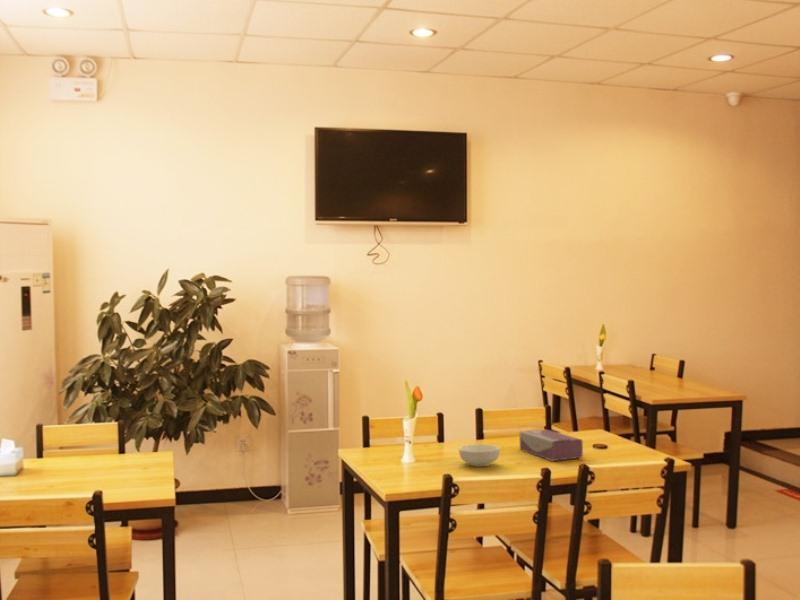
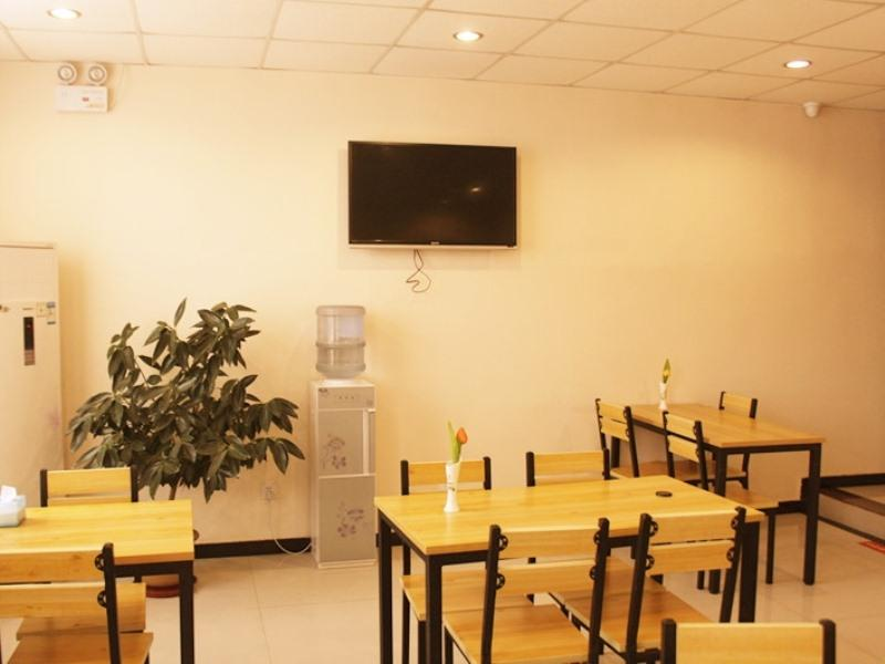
- tissue box [519,429,584,462]
- cereal bowl [458,443,501,467]
